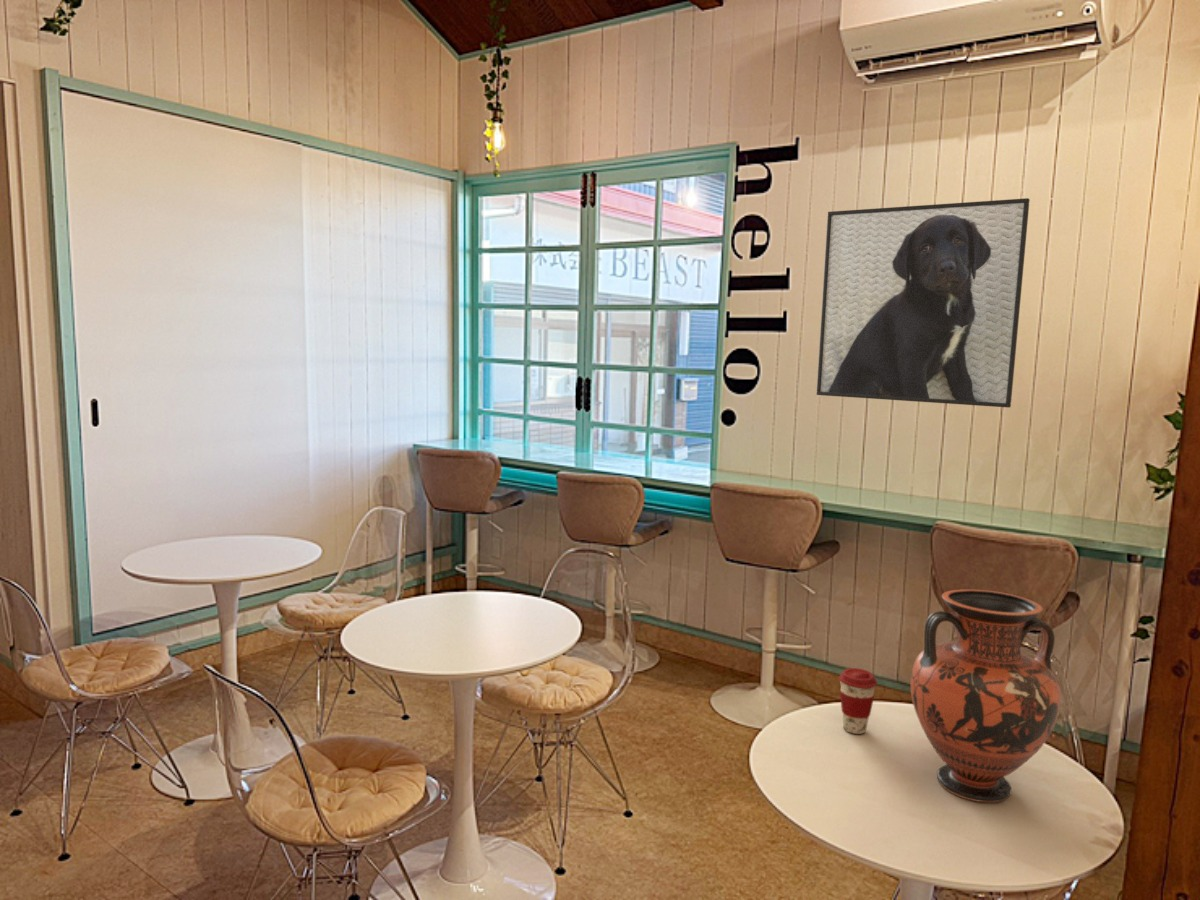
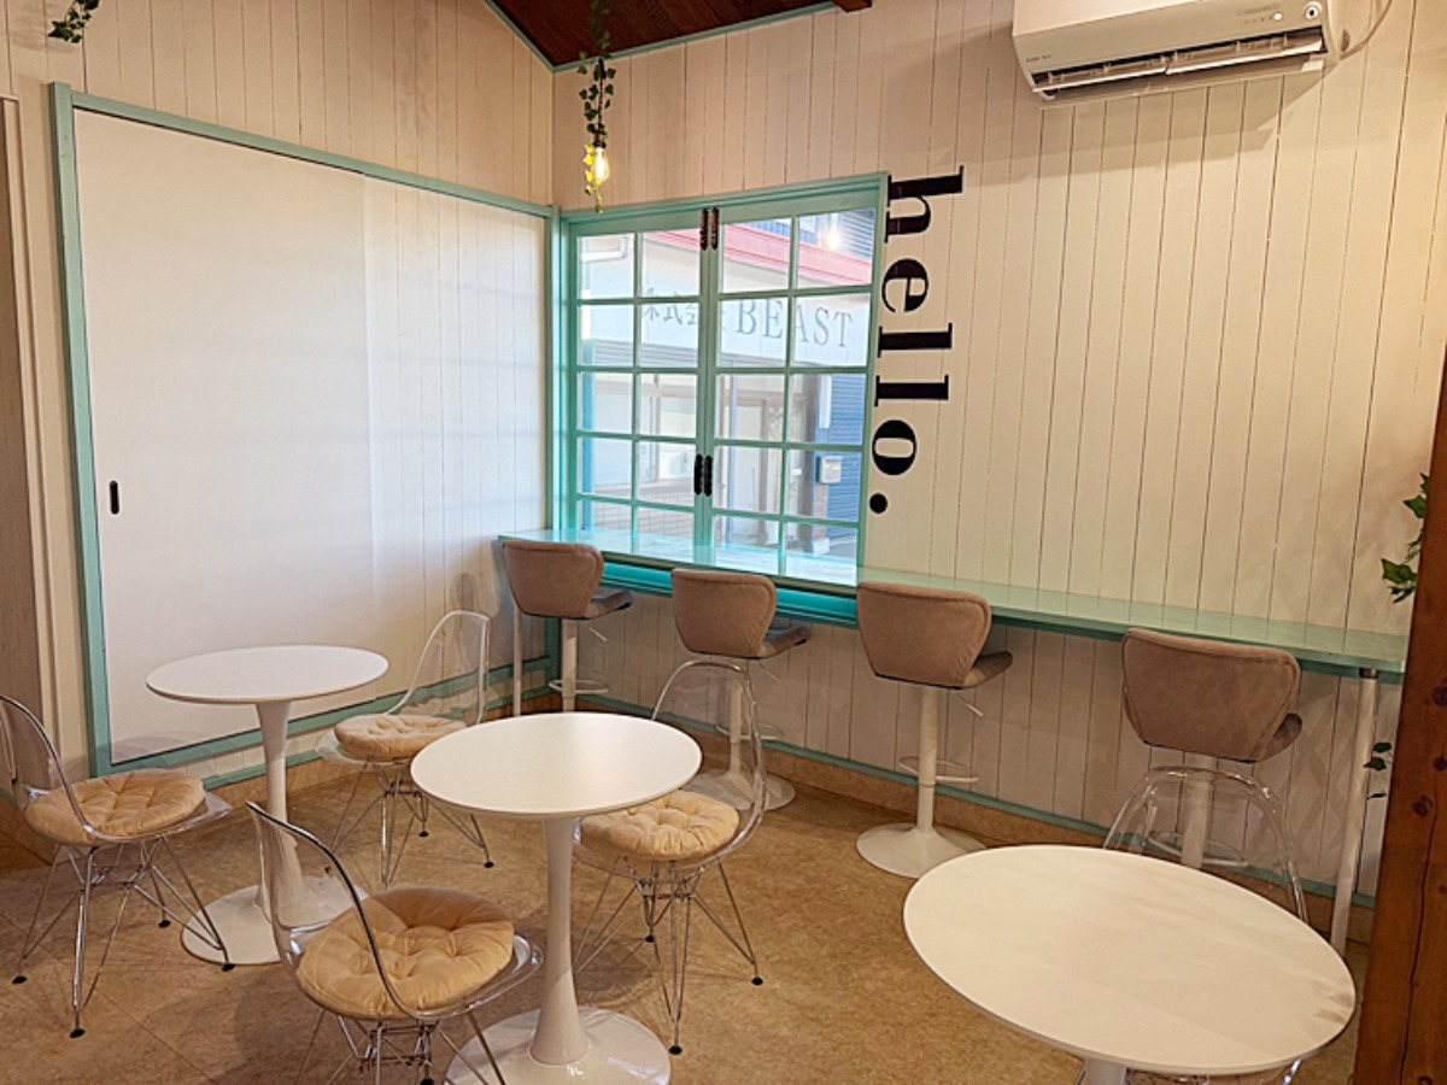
- coffee cup [838,667,878,735]
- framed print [816,197,1031,409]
- vase [910,589,1061,803]
